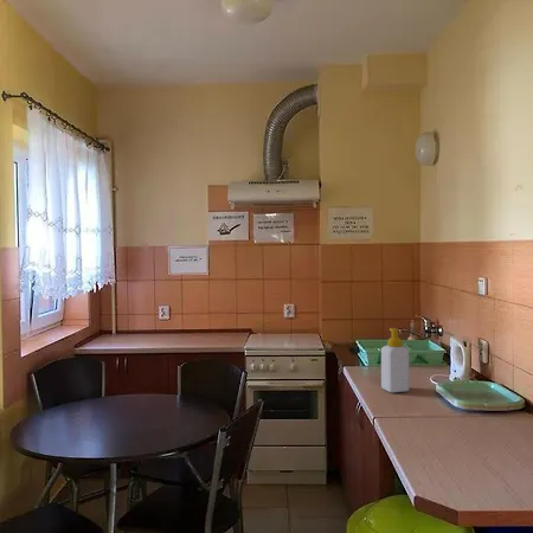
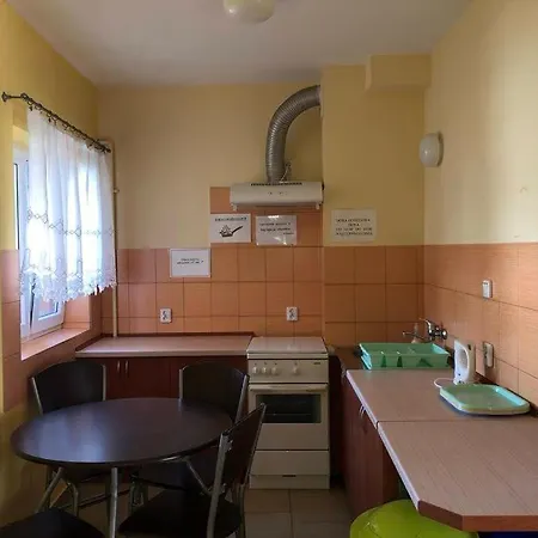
- soap bottle [380,327,410,393]
